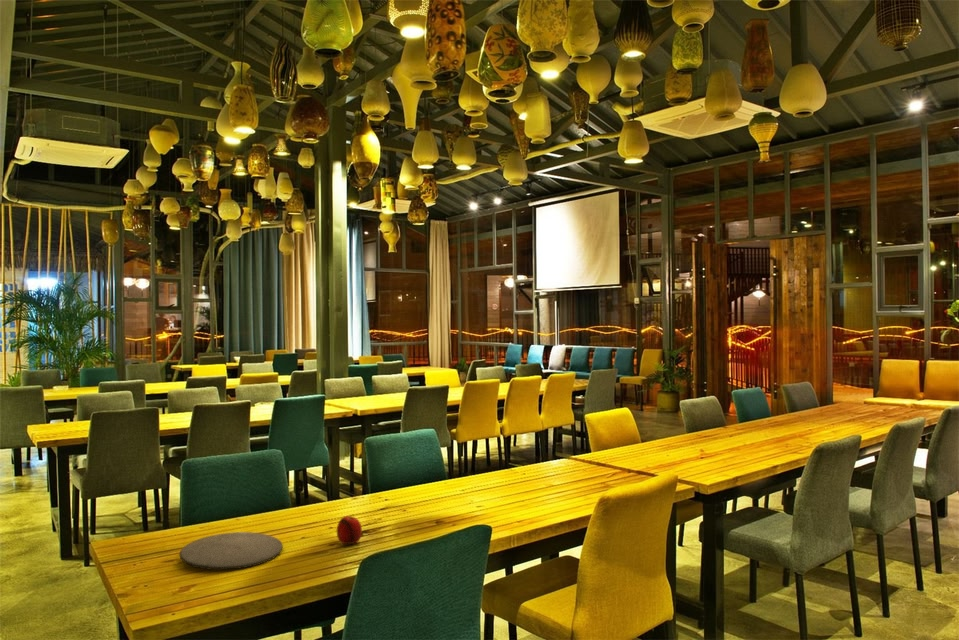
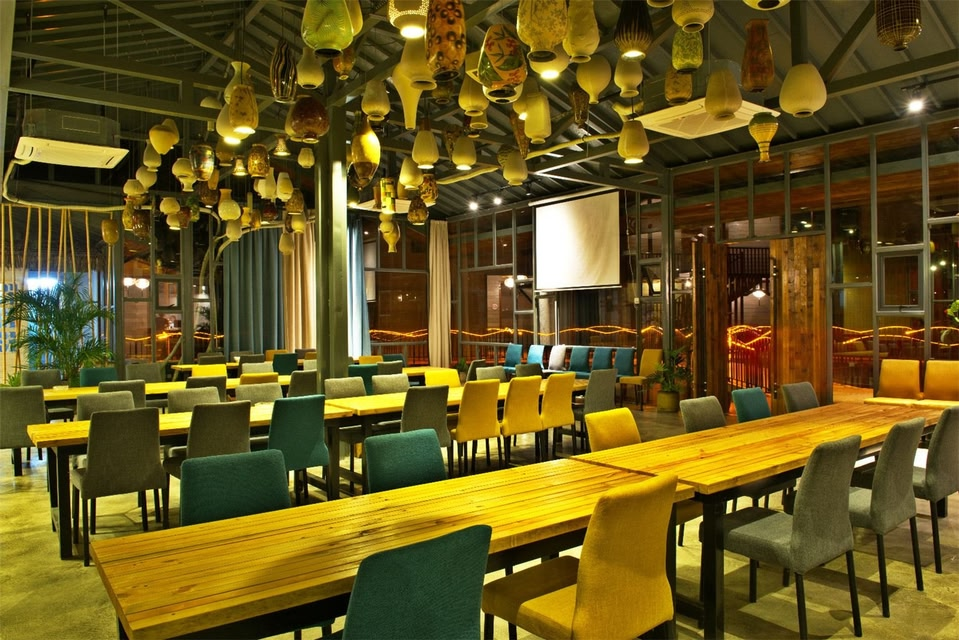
- plate [178,531,284,571]
- fruit [336,515,363,545]
